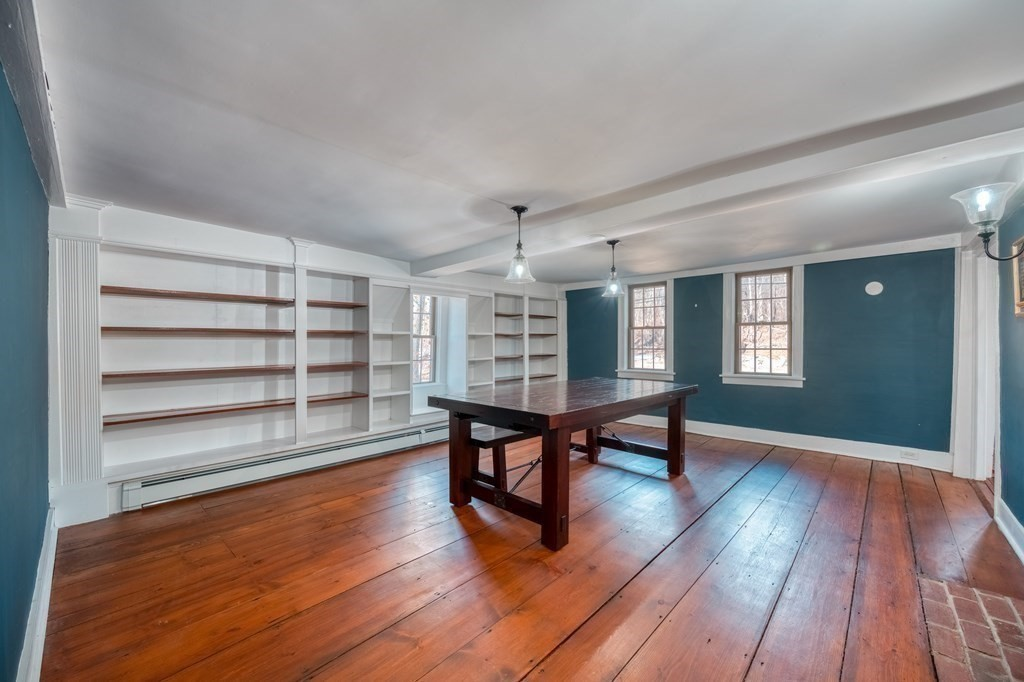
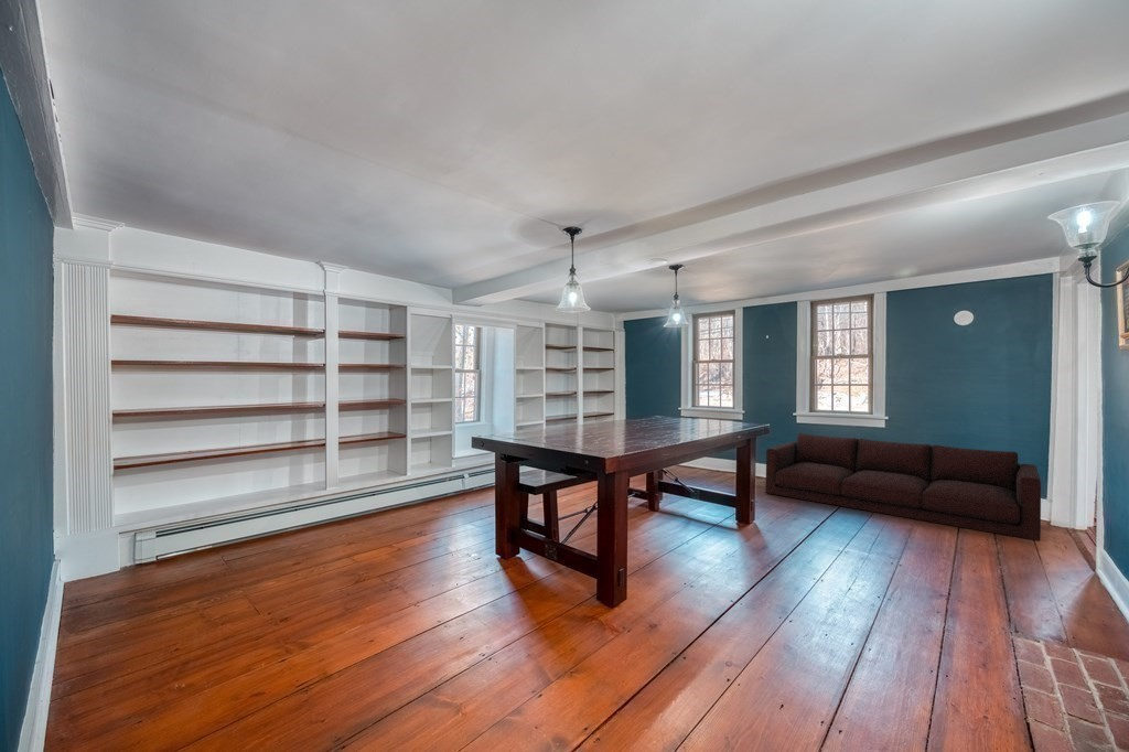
+ sofa [764,432,1042,541]
